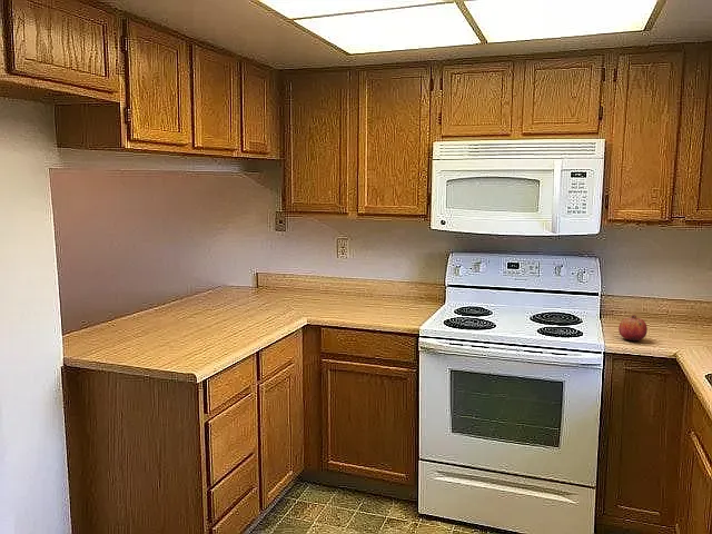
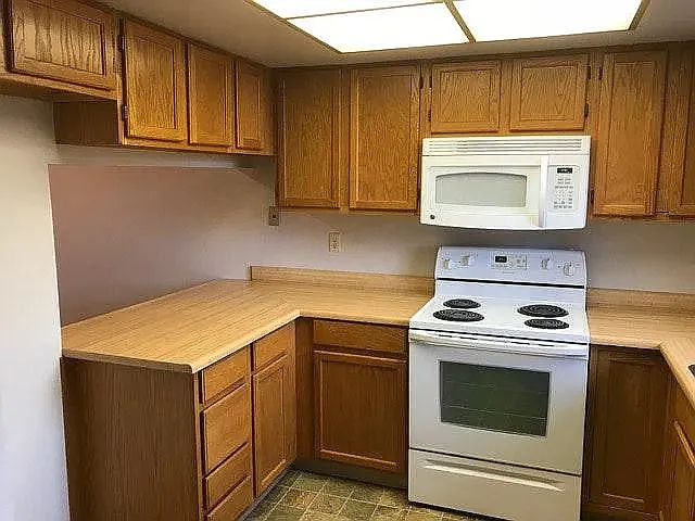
- fruit [617,314,649,342]
